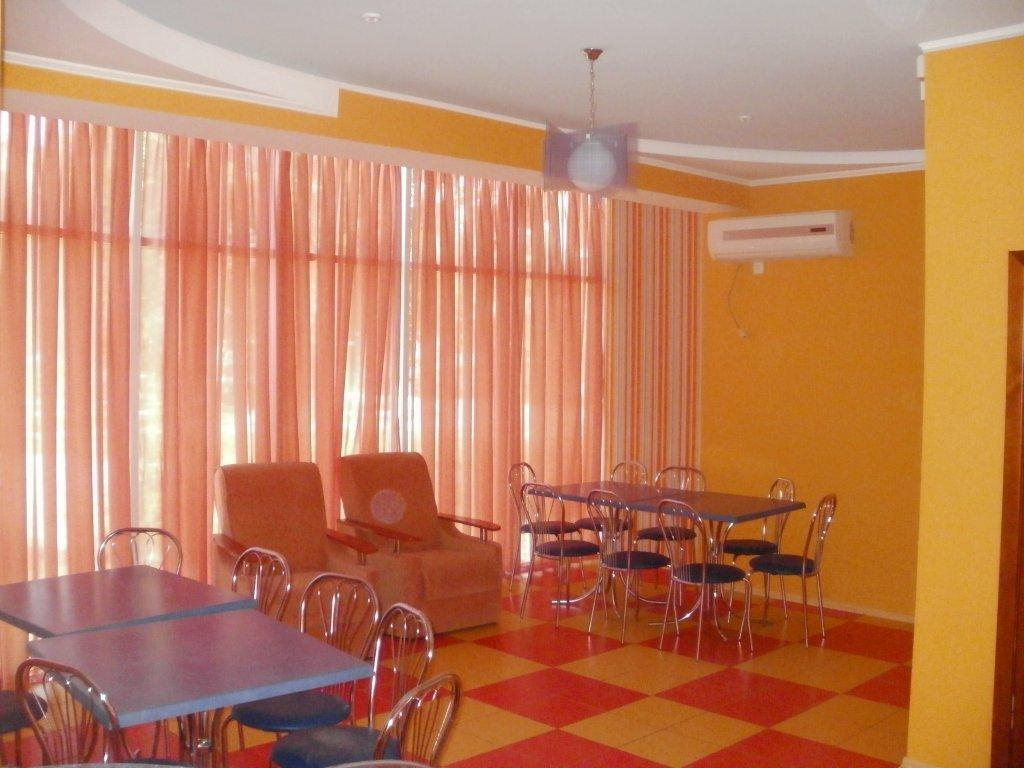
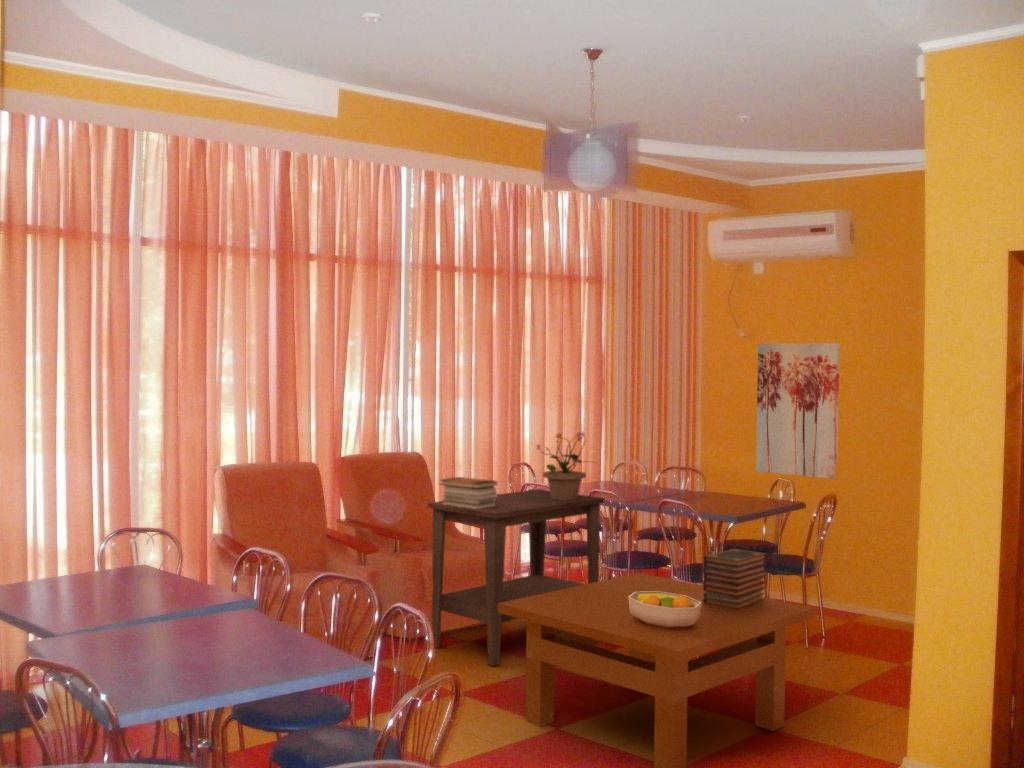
+ wall art [755,342,841,480]
+ potted plant [535,429,596,500]
+ side table [427,488,606,667]
+ book stack [439,476,498,509]
+ table [498,572,816,768]
+ fruit bowl [628,591,701,628]
+ book stack [702,548,768,610]
